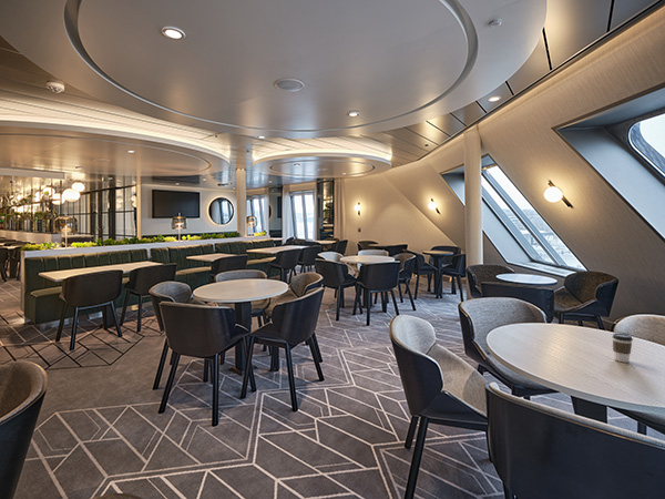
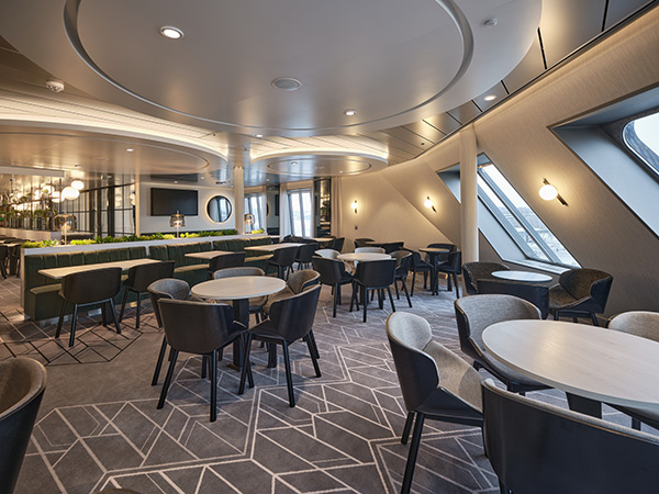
- coffee cup [611,332,634,364]
